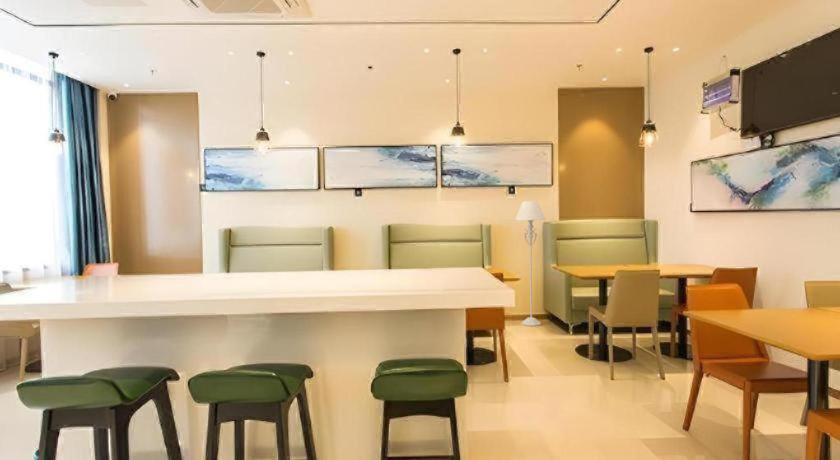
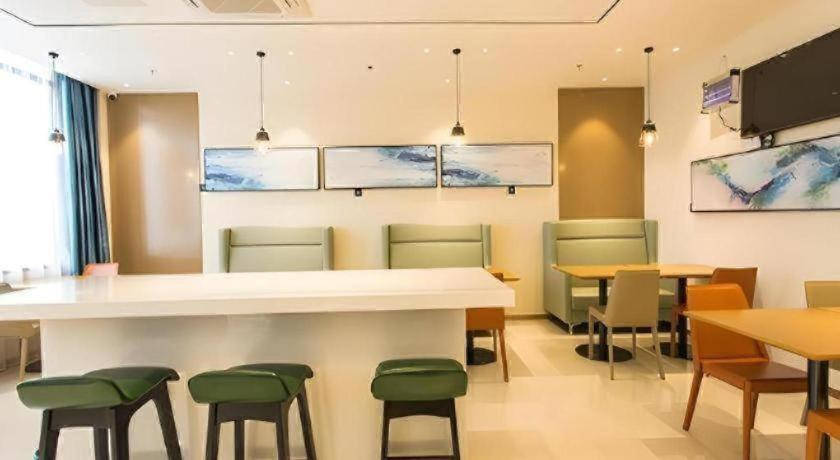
- floor lamp [514,200,547,327]
